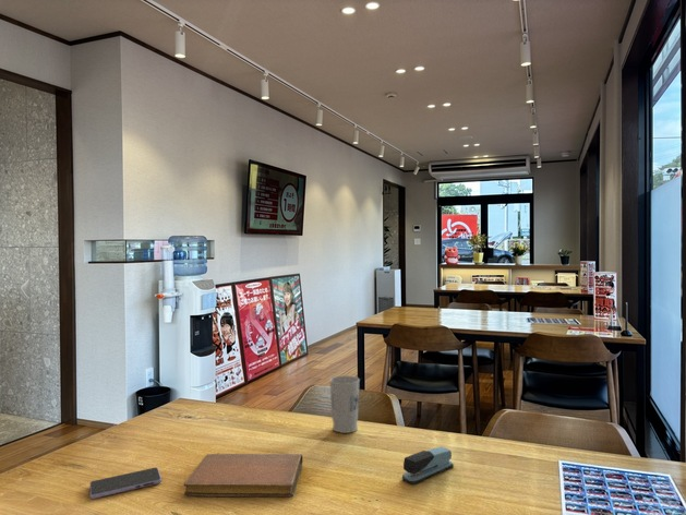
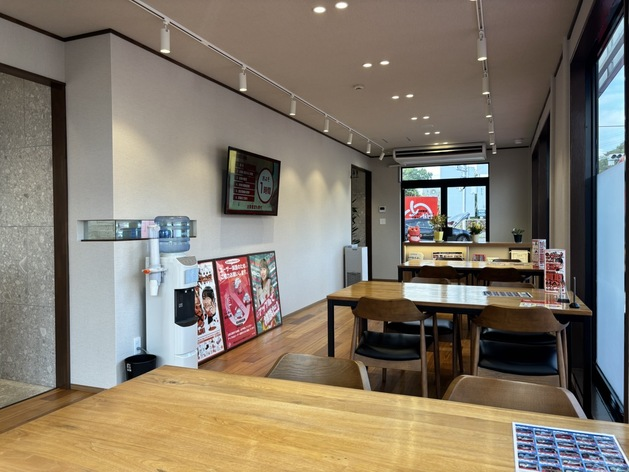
- notebook [183,453,303,498]
- cup [328,374,361,434]
- stapler [401,446,455,484]
- smartphone [89,467,163,500]
